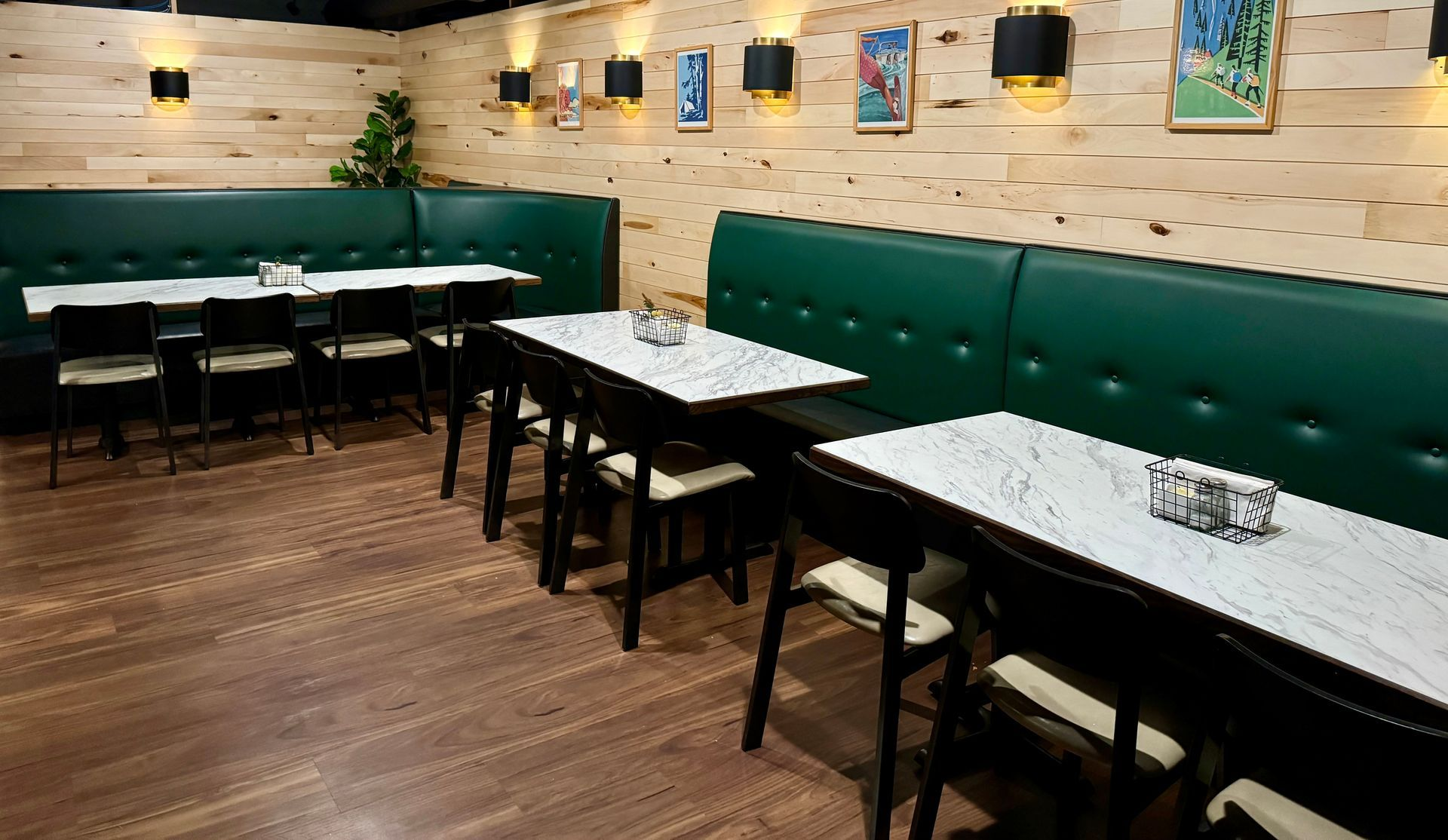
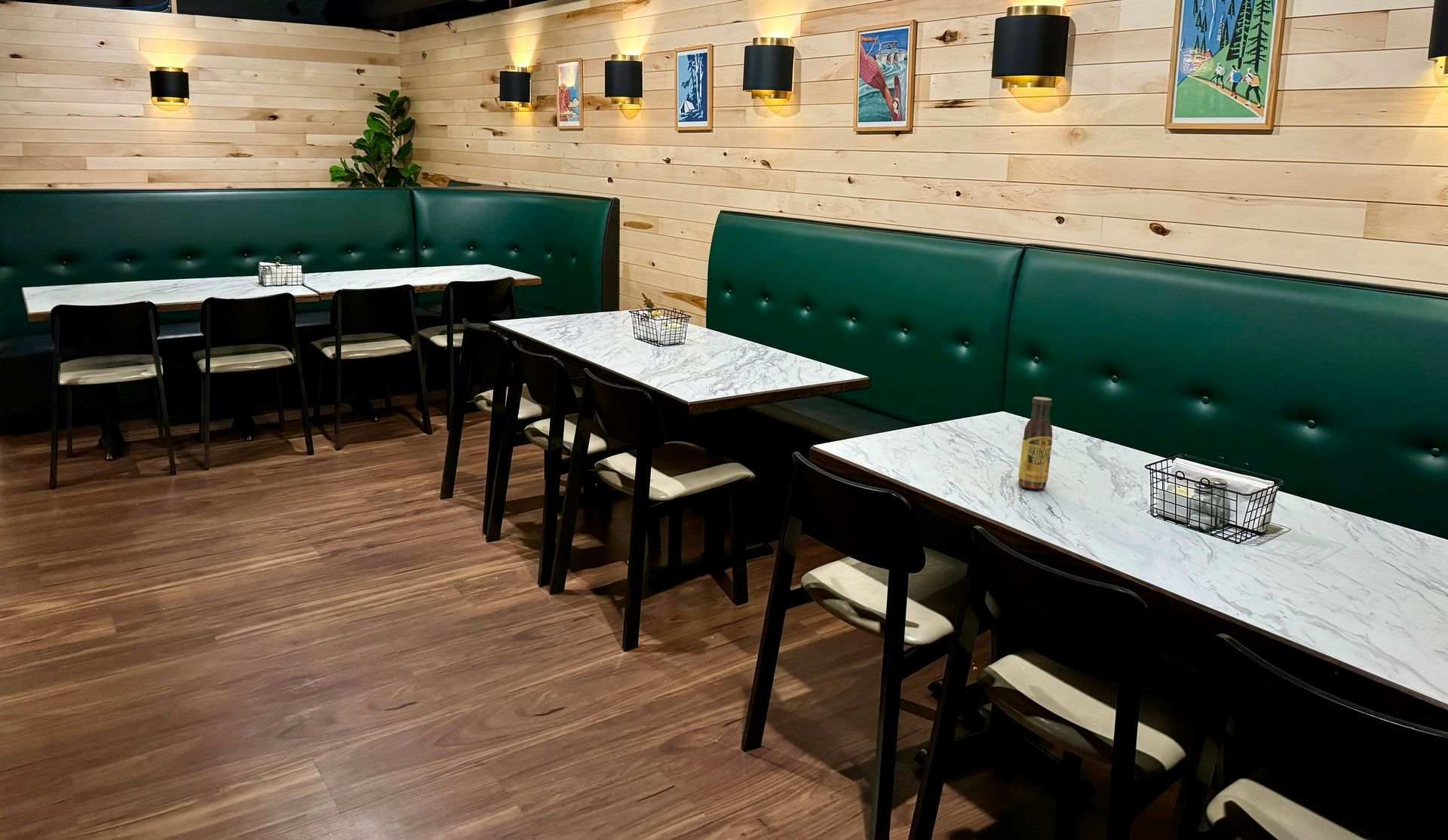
+ sauce bottle [1017,396,1054,490]
